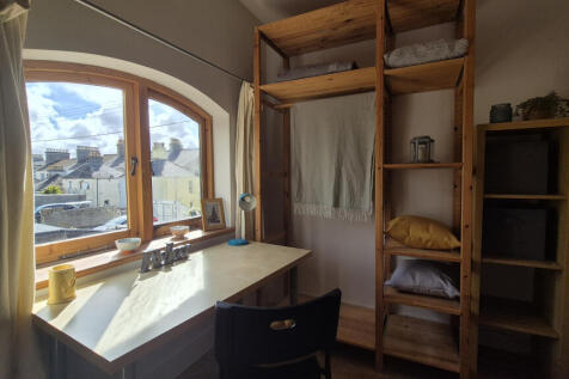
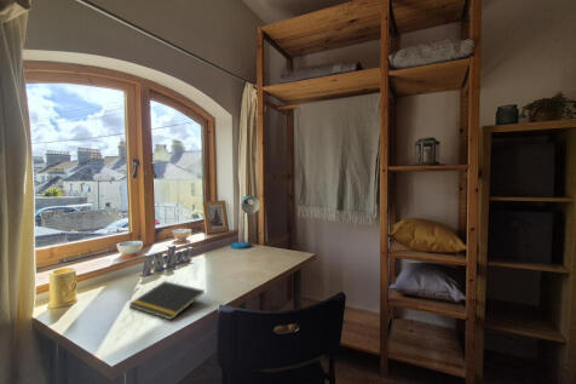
+ notepad [128,280,206,321]
